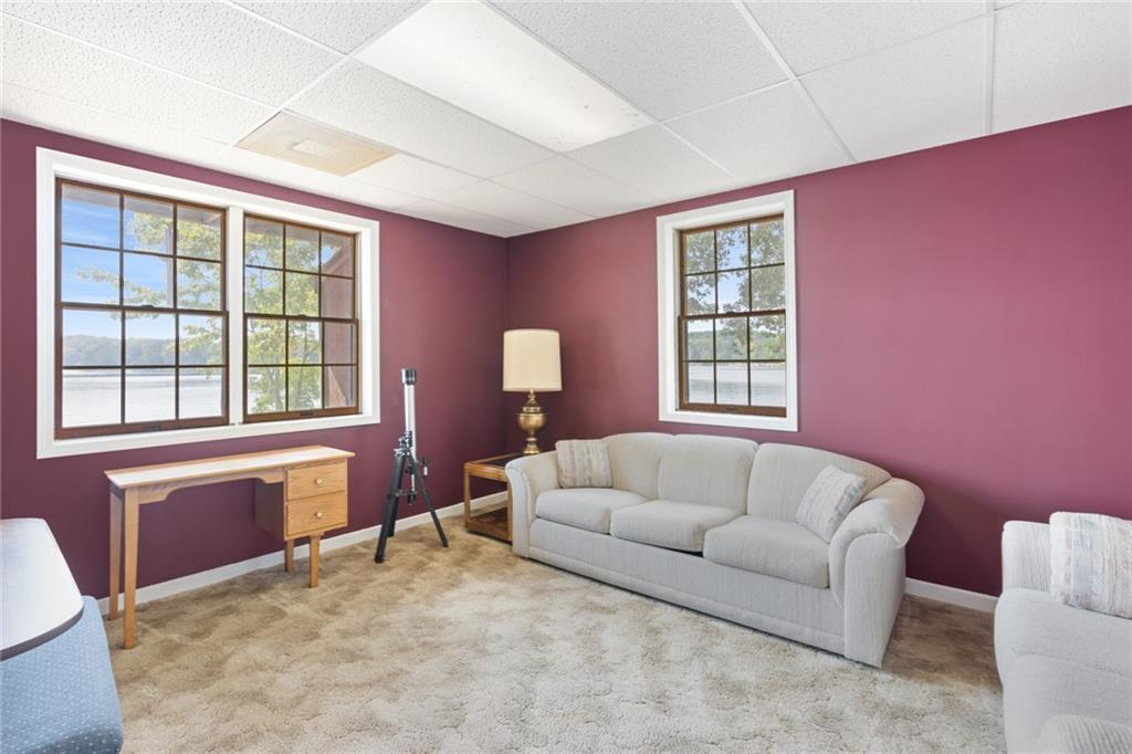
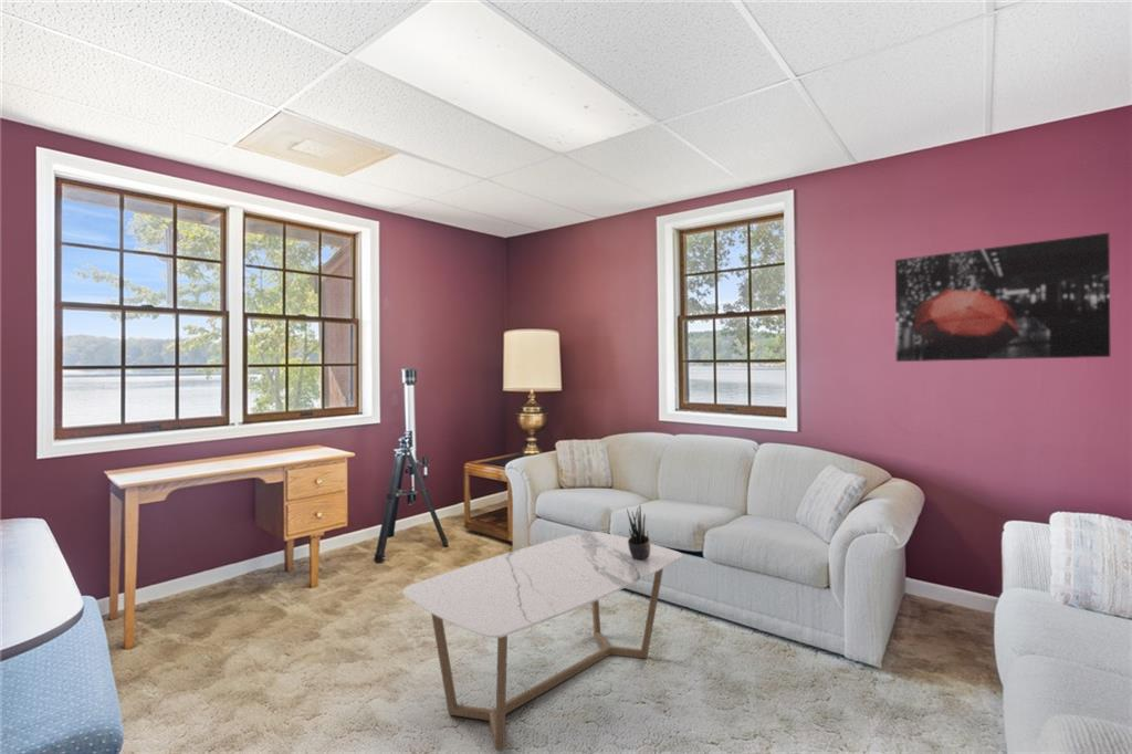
+ potted plant [626,505,651,561]
+ wall art [894,232,1111,363]
+ coffee table [401,531,684,752]
